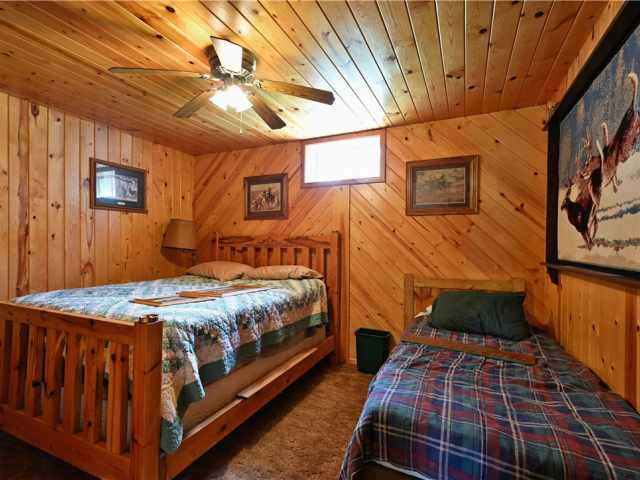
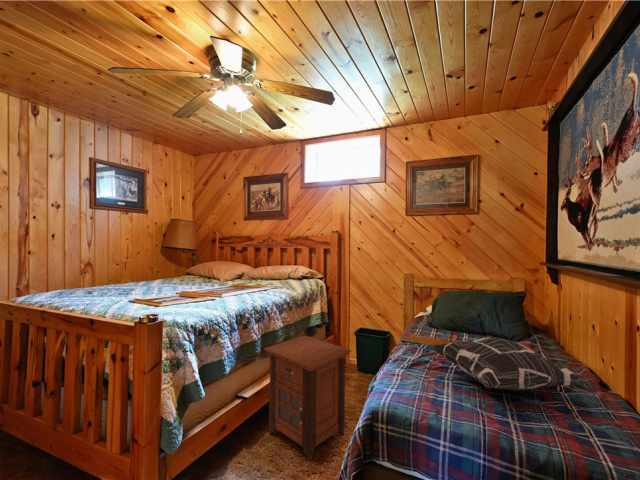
+ decorative pillow [431,336,589,392]
+ nightstand [263,335,352,462]
